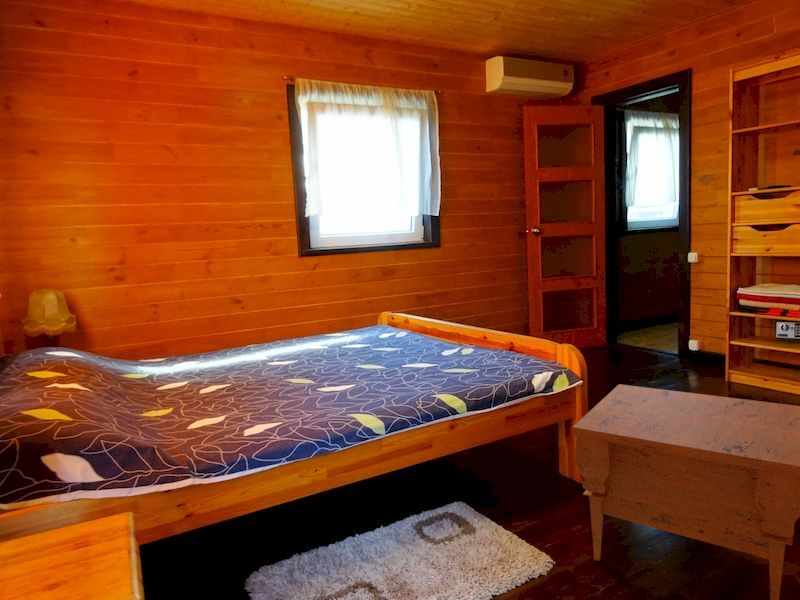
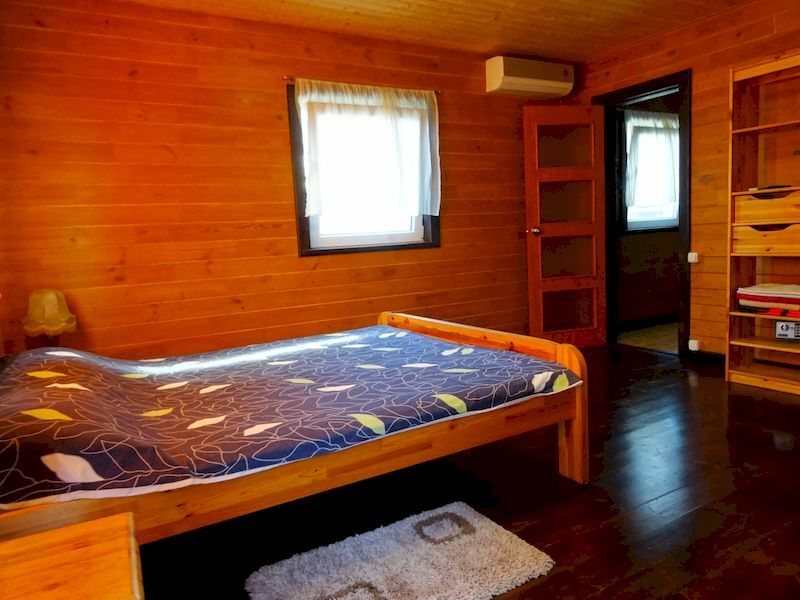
- nightstand [571,383,800,600]
